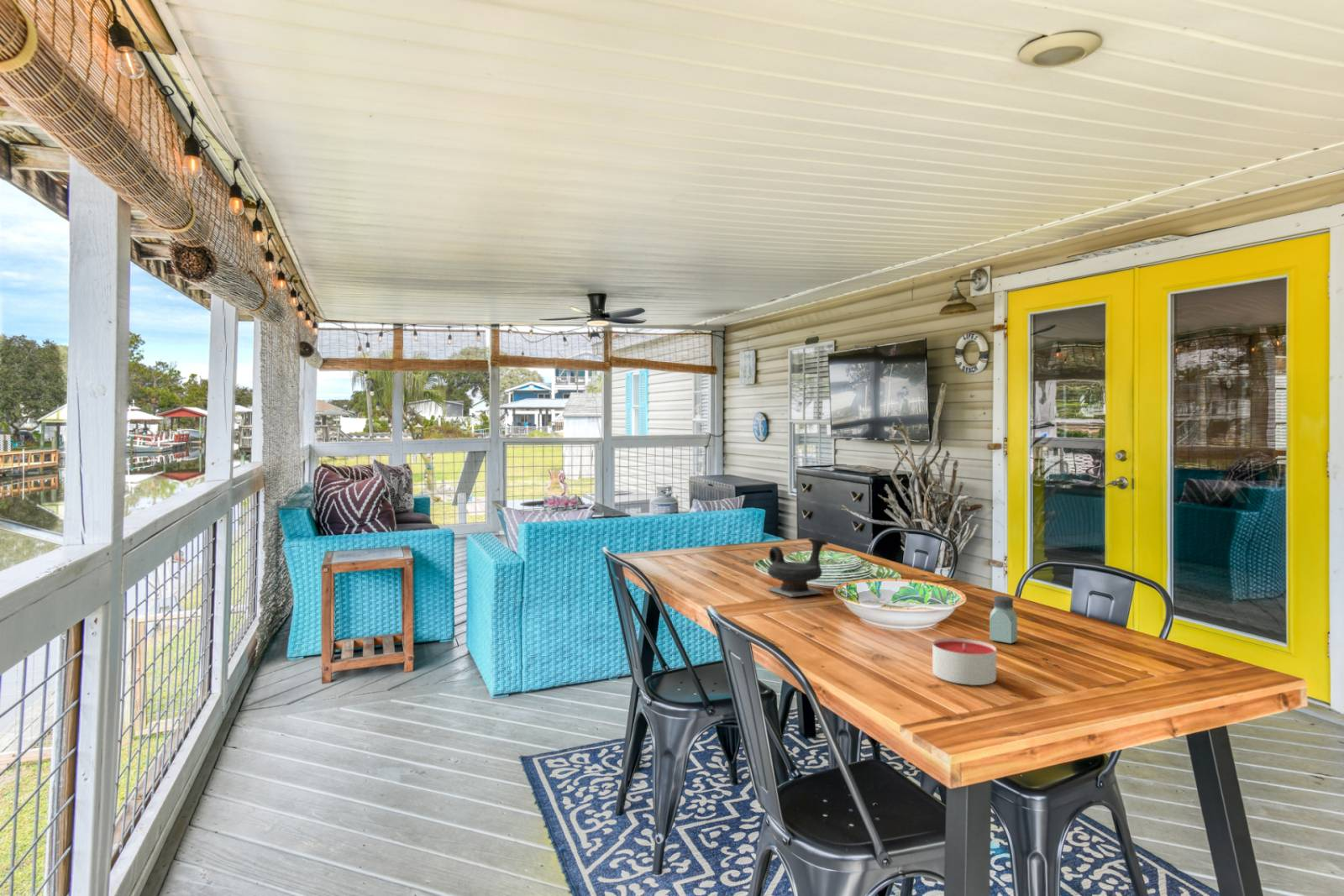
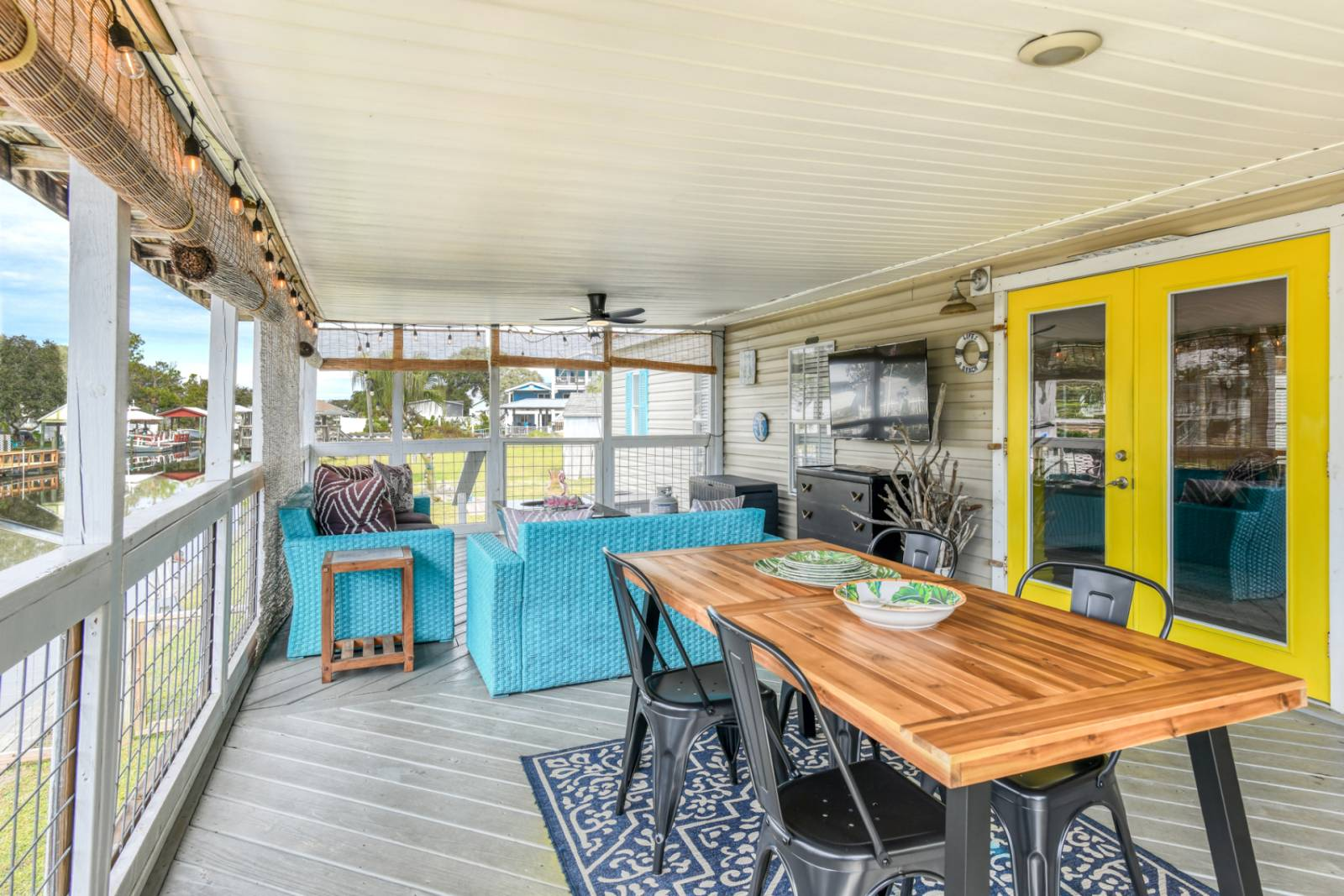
- saltshaker [989,595,1018,644]
- teapot [767,537,829,598]
- candle [932,637,997,686]
